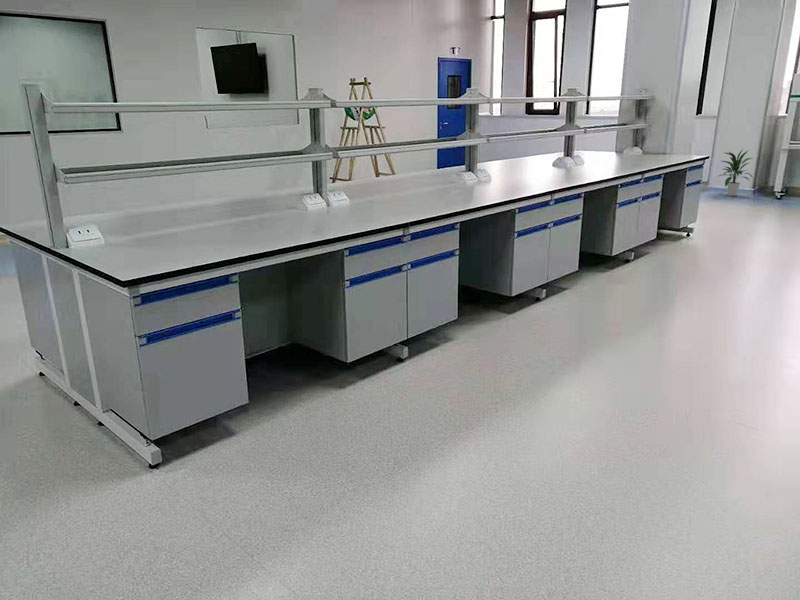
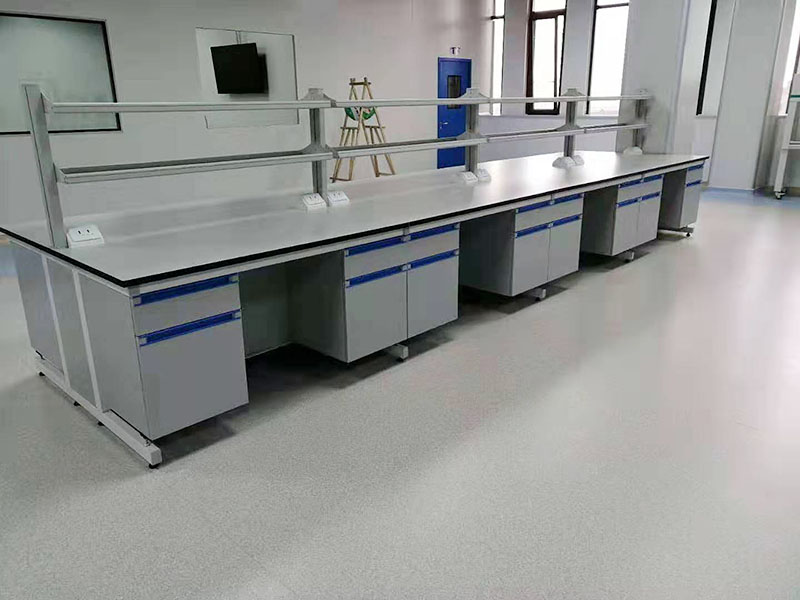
- indoor plant [716,147,754,197]
